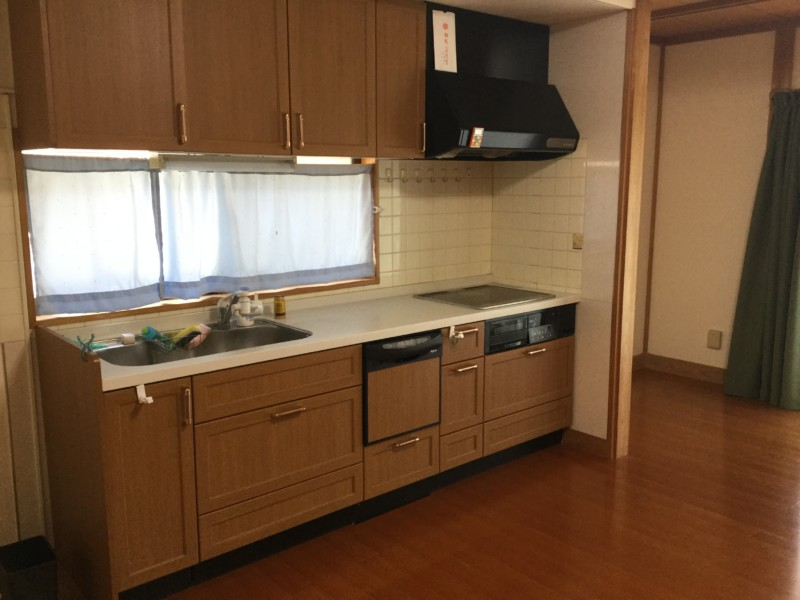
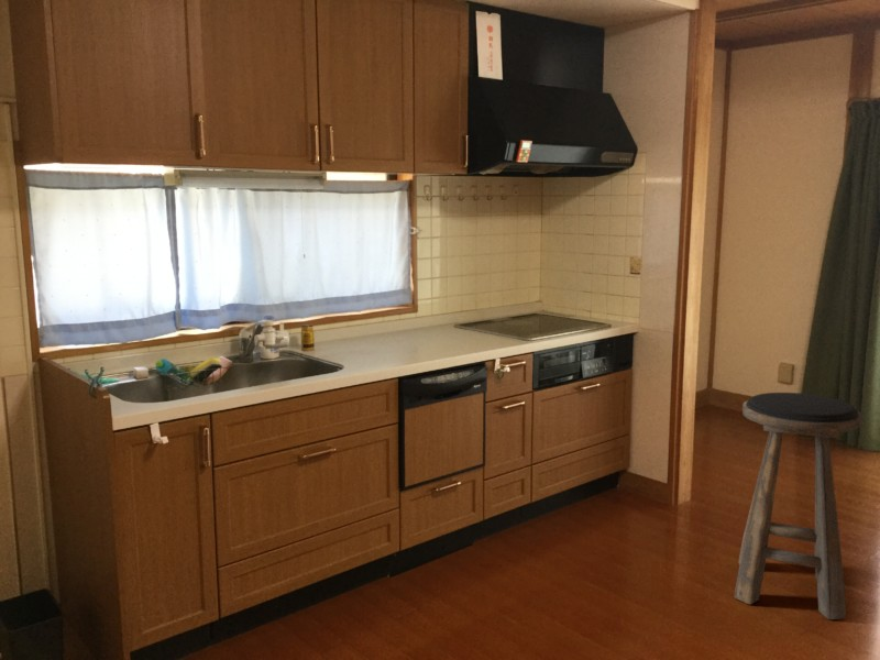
+ stool [733,392,864,620]
